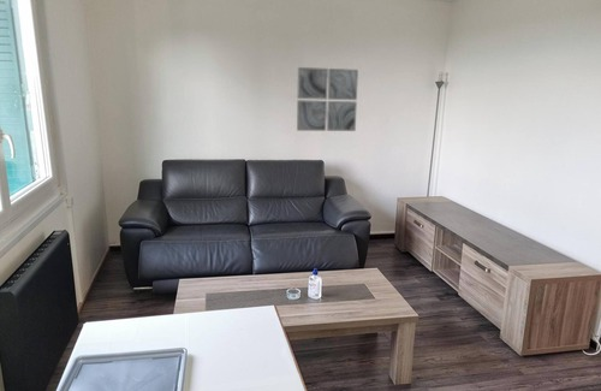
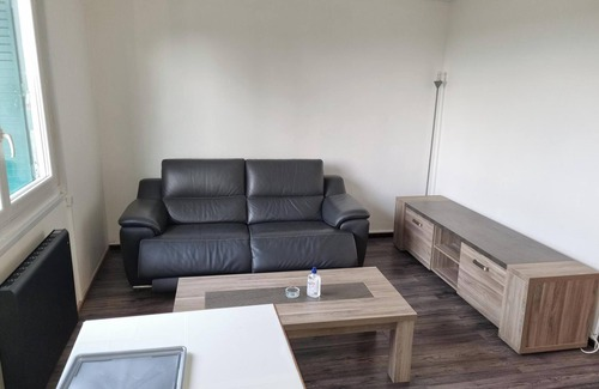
- wall art [296,66,359,132]
